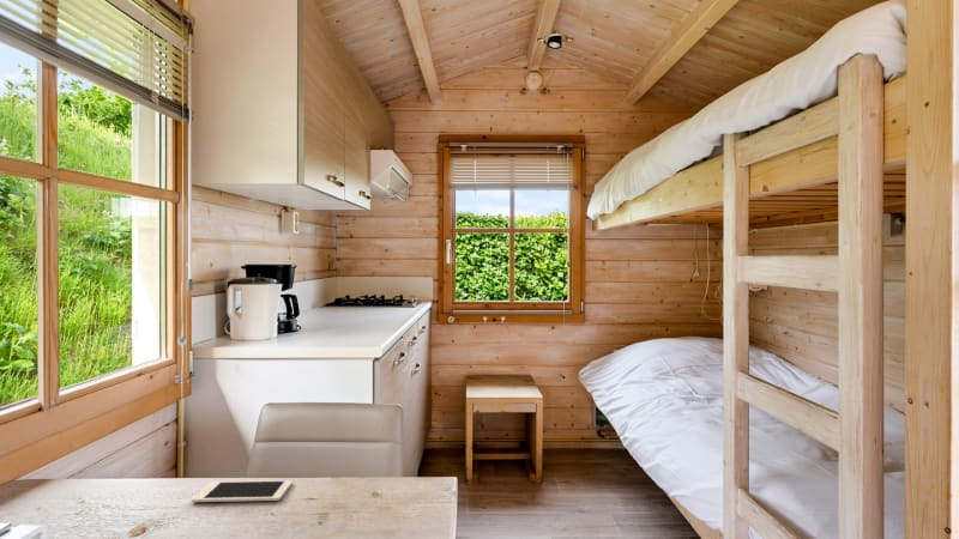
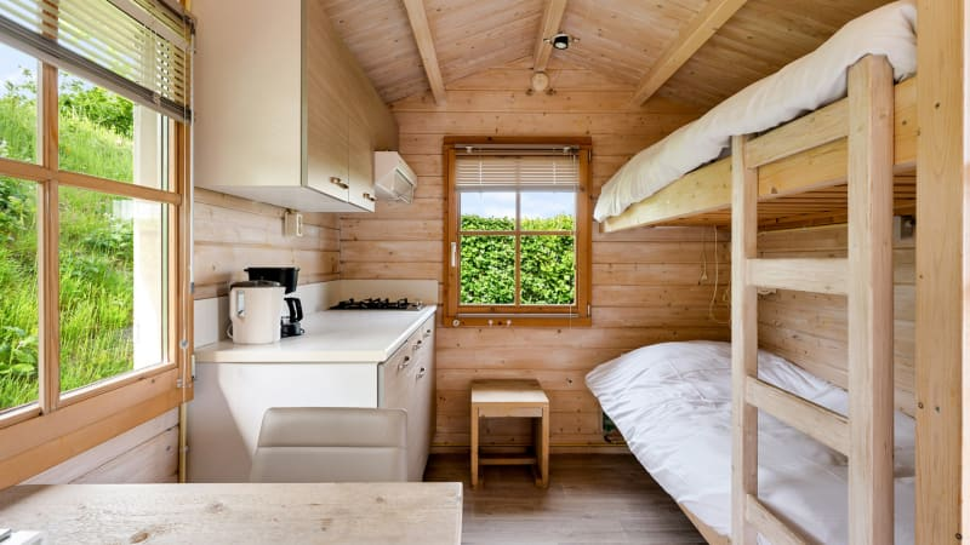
- cell phone [191,479,294,503]
